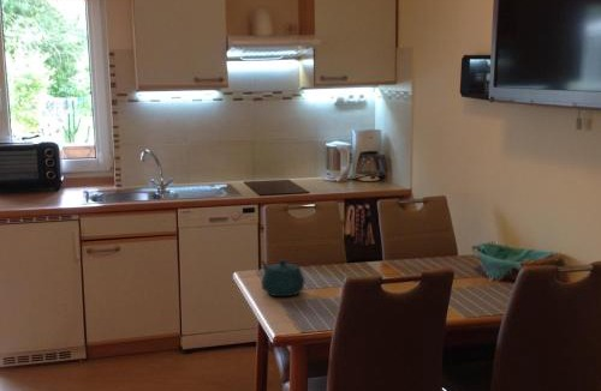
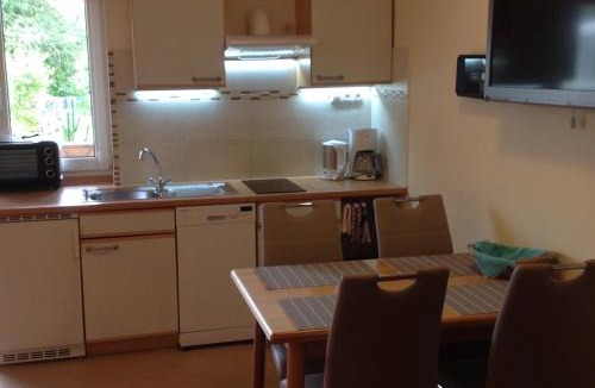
- teapot [260,258,305,297]
